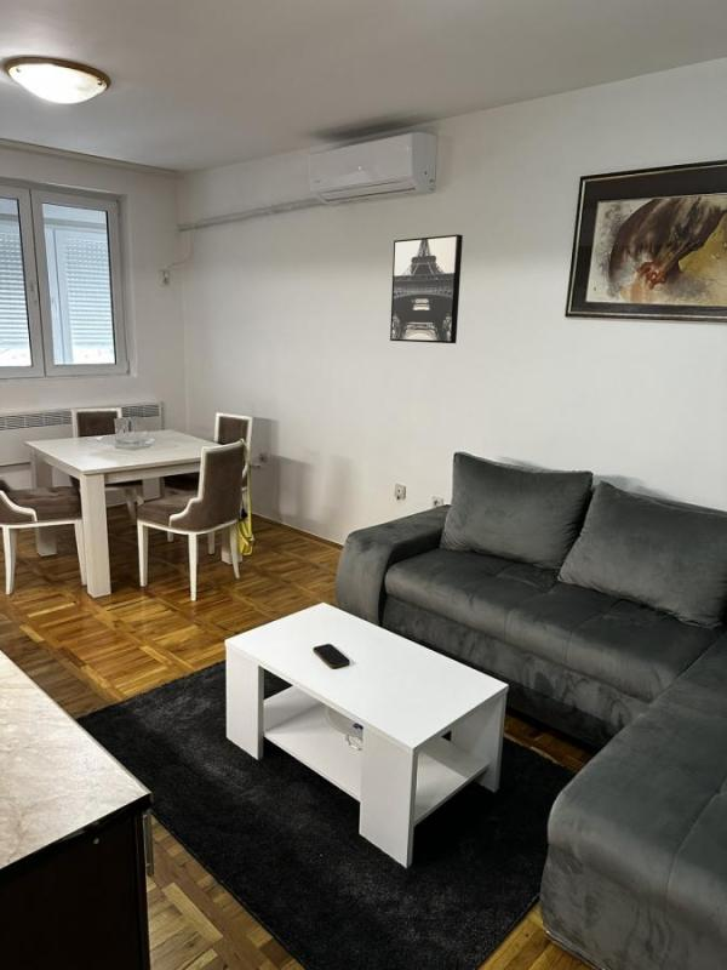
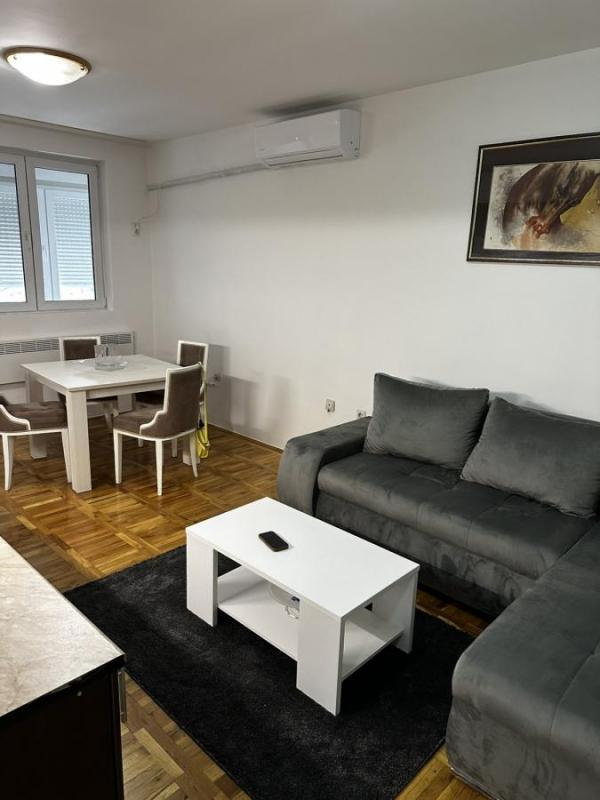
- wall art [389,233,464,344]
